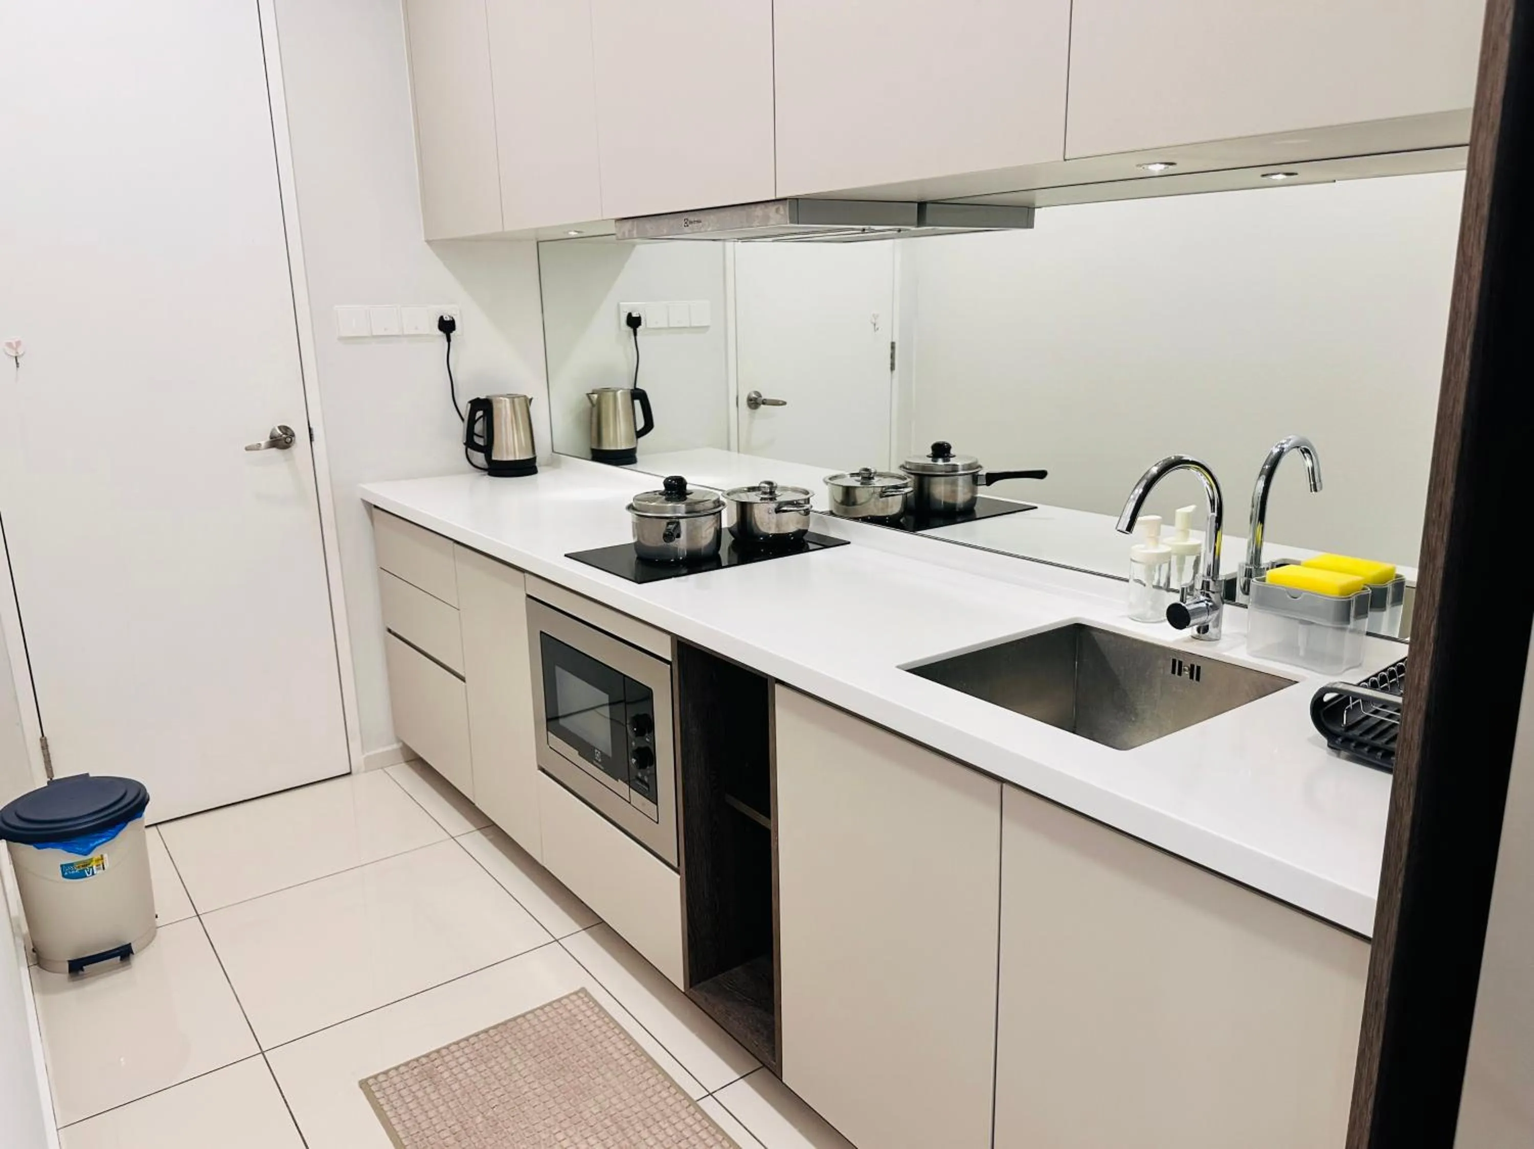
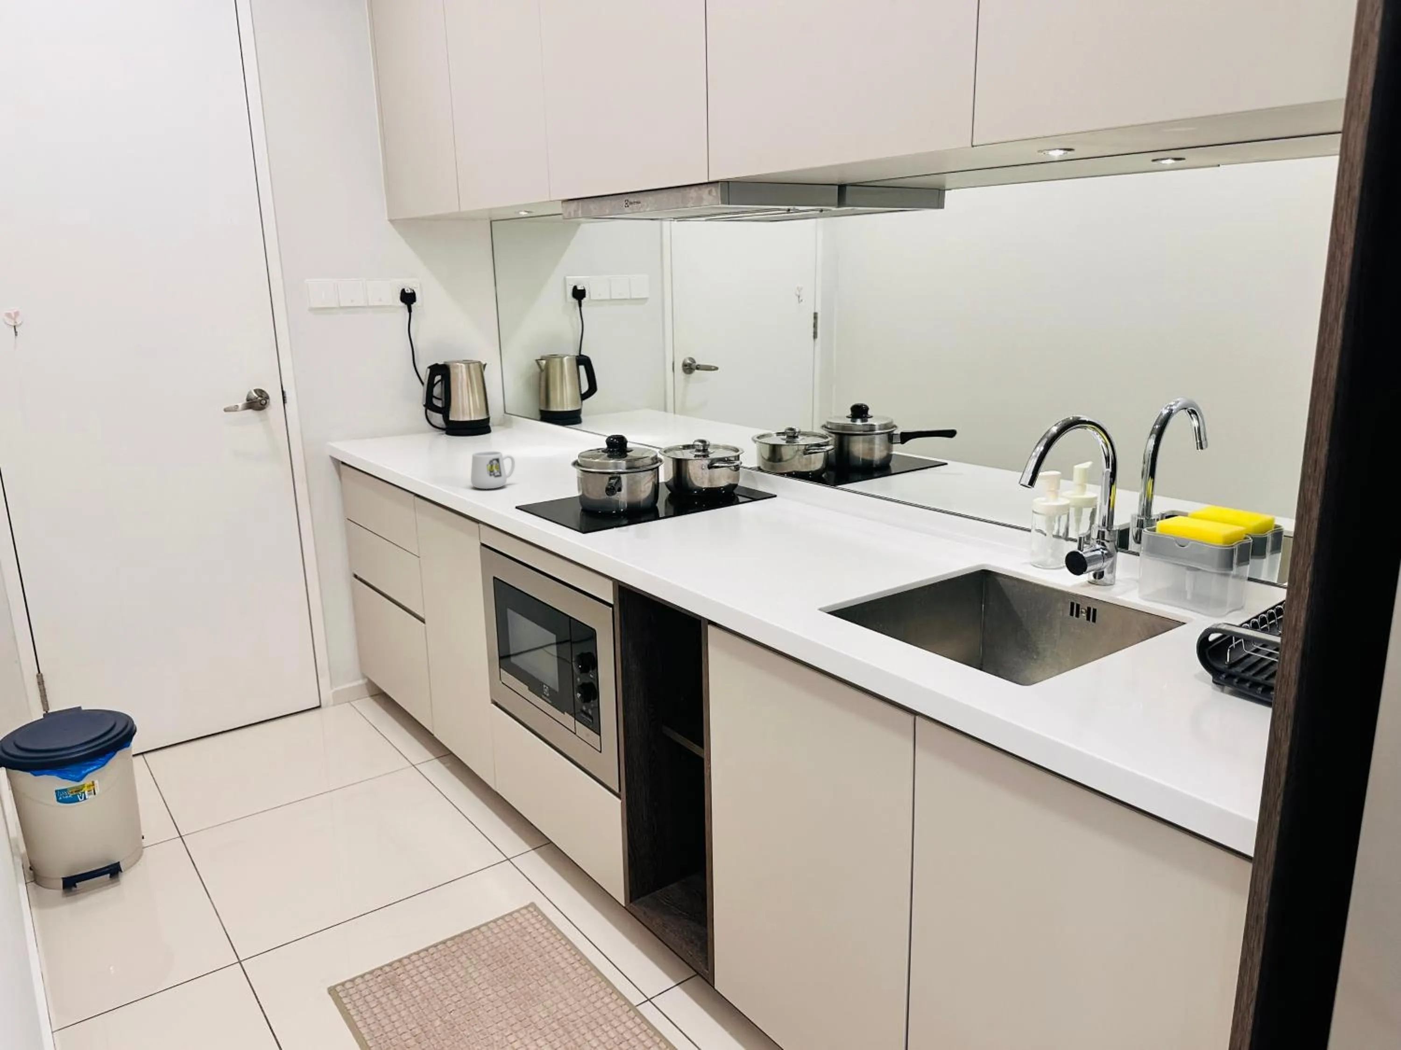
+ mug [470,451,515,490]
